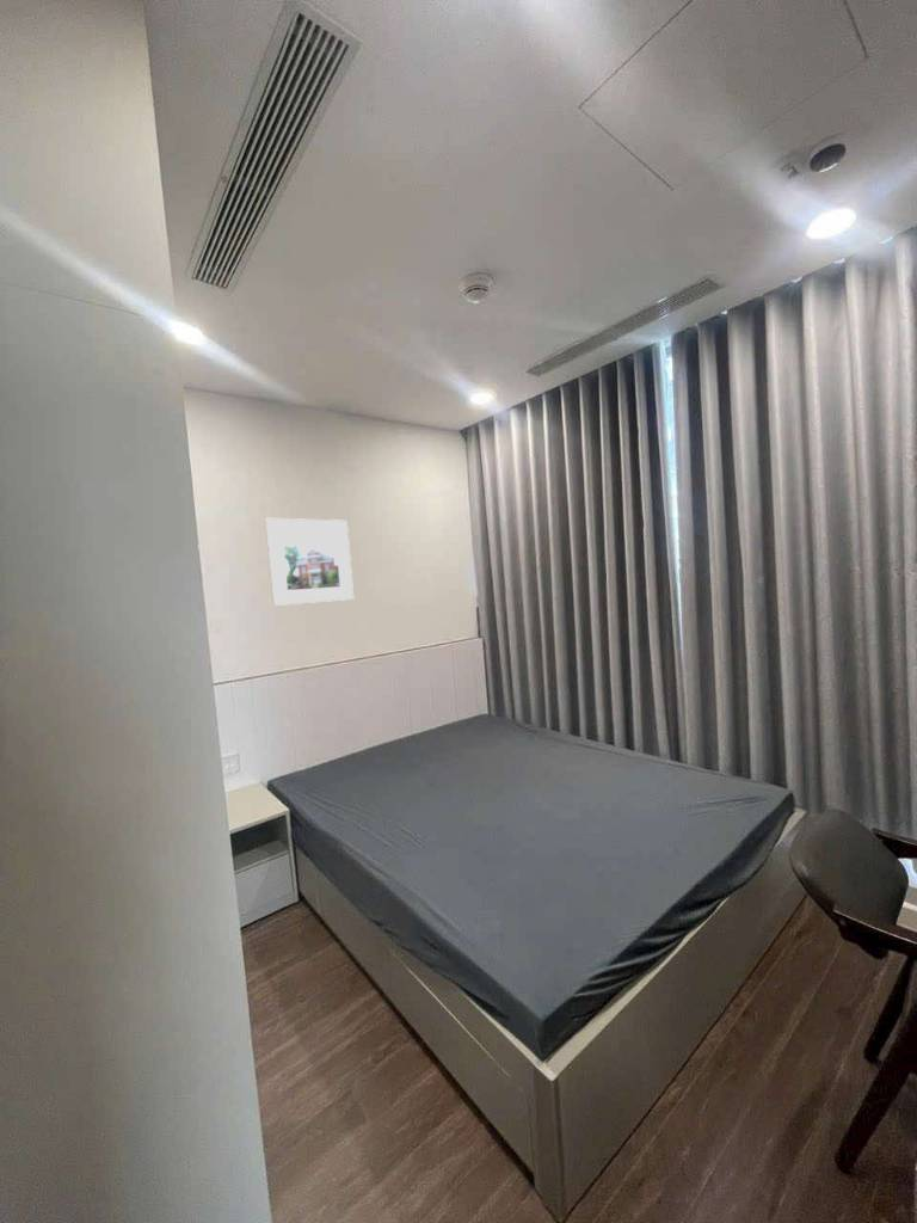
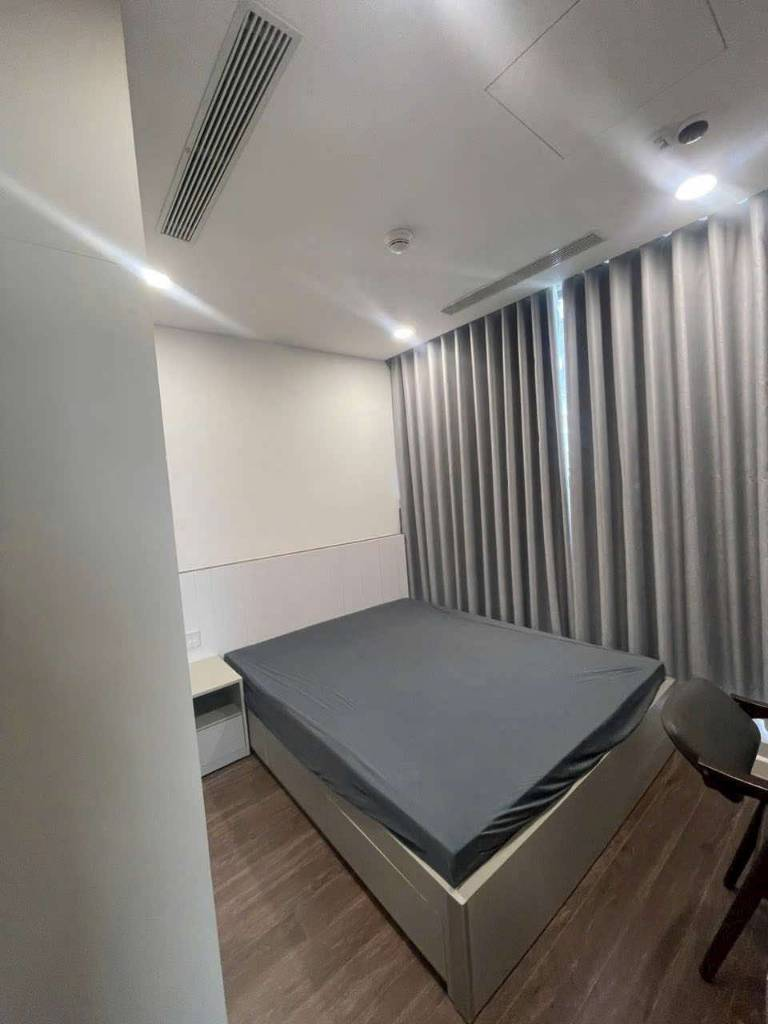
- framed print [264,517,355,607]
